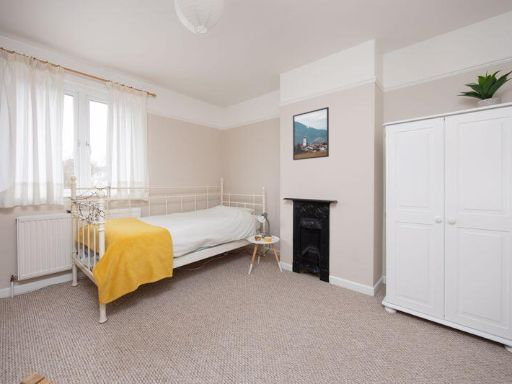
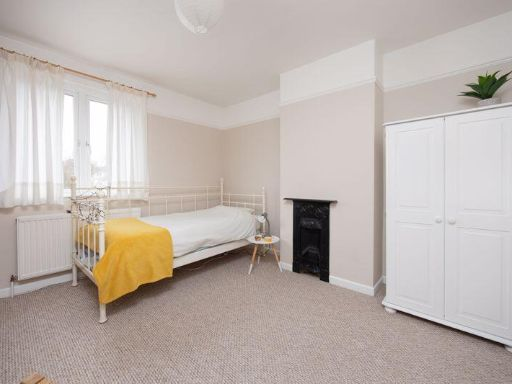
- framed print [292,106,330,161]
